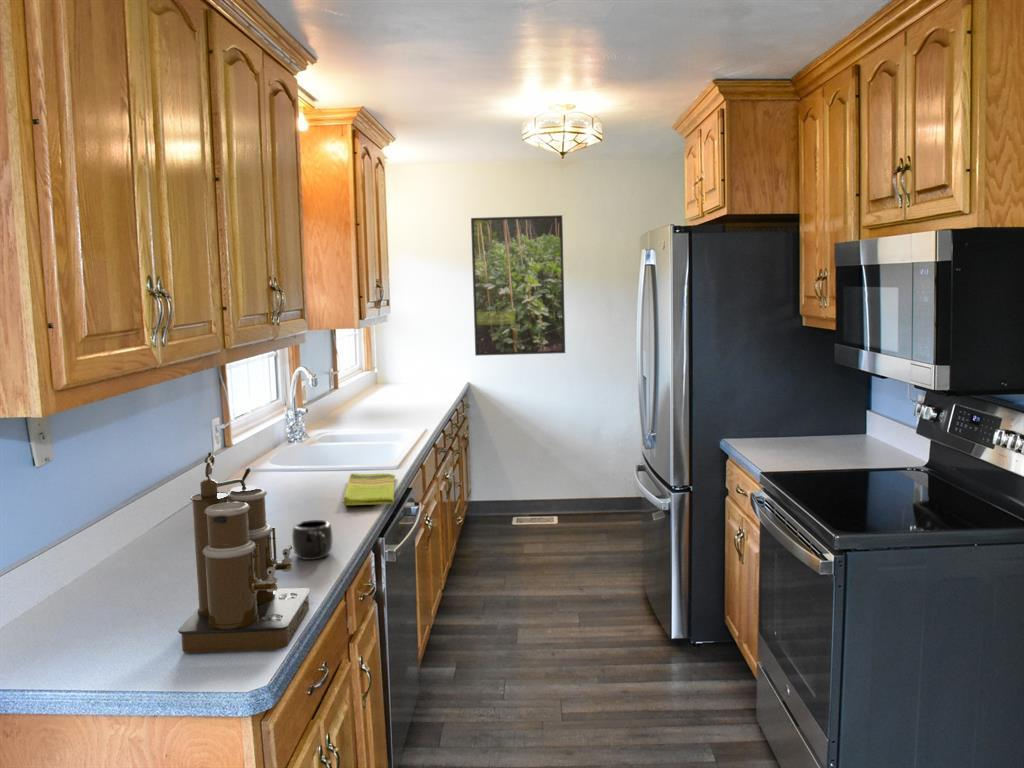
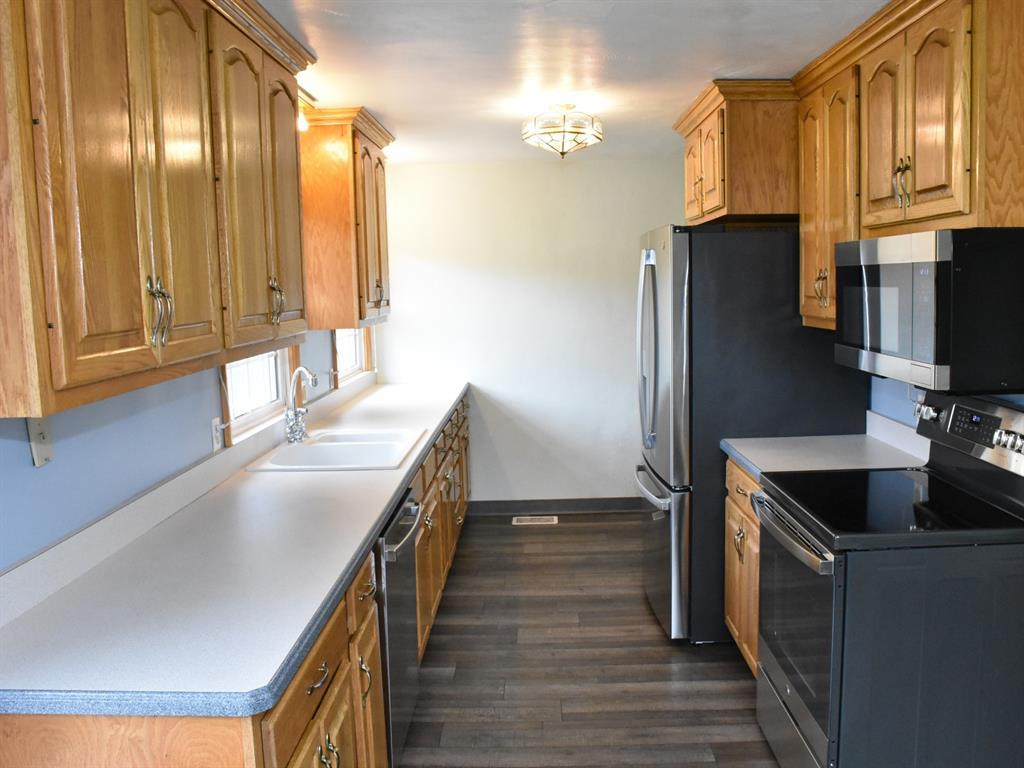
- mug [291,519,334,561]
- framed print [470,214,566,357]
- dish towel [342,472,396,506]
- coffee maker [177,452,311,654]
